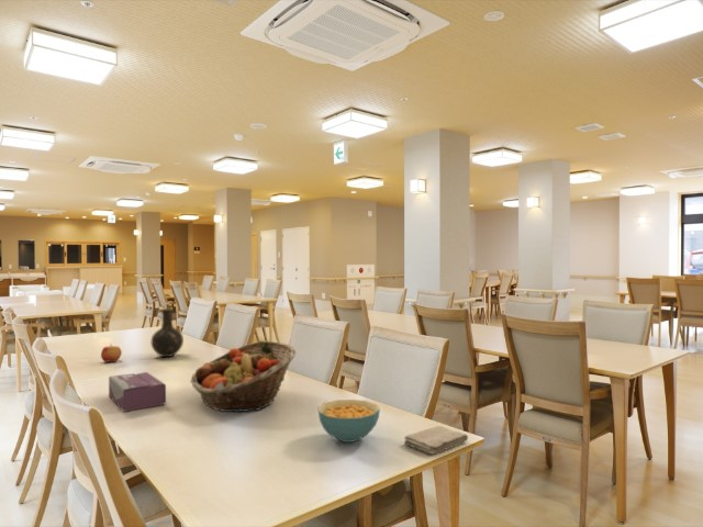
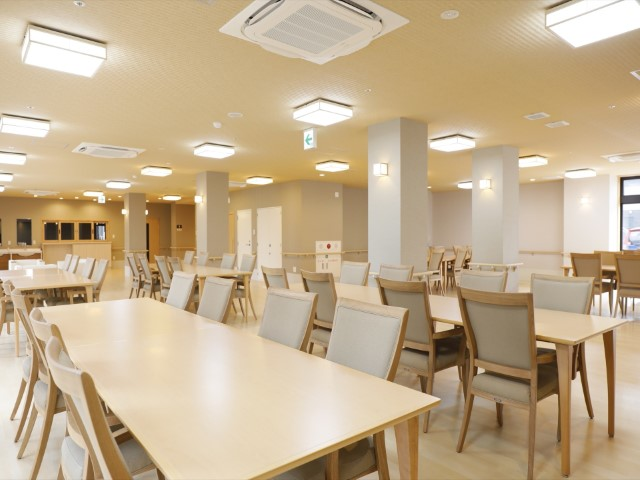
- washcloth [403,425,469,456]
- tissue box [108,371,167,413]
- vase [150,307,185,358]
- fruit basket [190,340,298,413]
- cereal bowl [316,399,381,444]
- apple [100,343,123,363]
